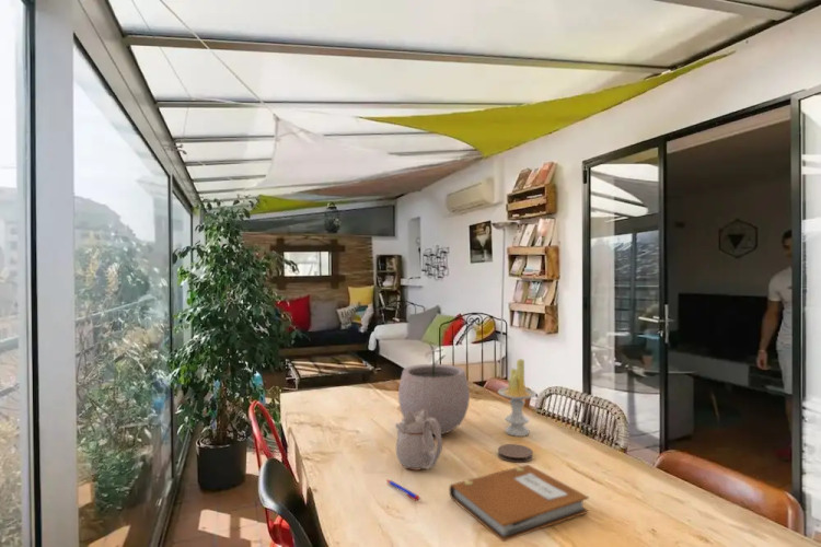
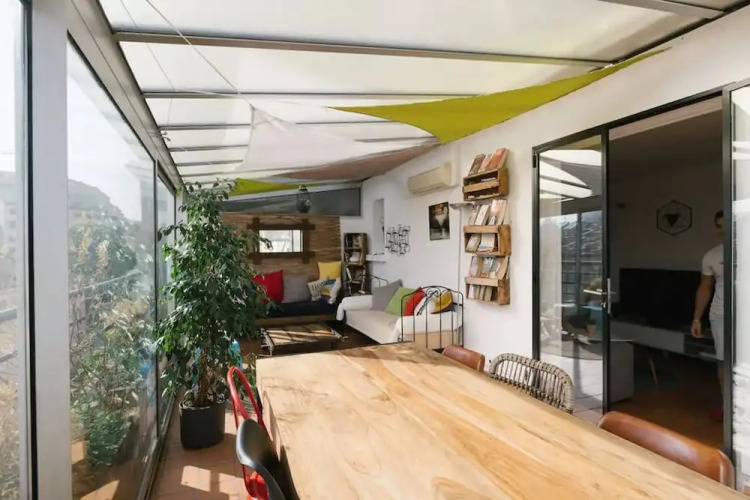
- plant pot [397,344,471,435]
- notebook [448,464,590,543]
- candle [497,358,537,438]
- pen [385,479,421,502]
- teapot [394,409,443,472]
- coaster [497,443,533,464]
